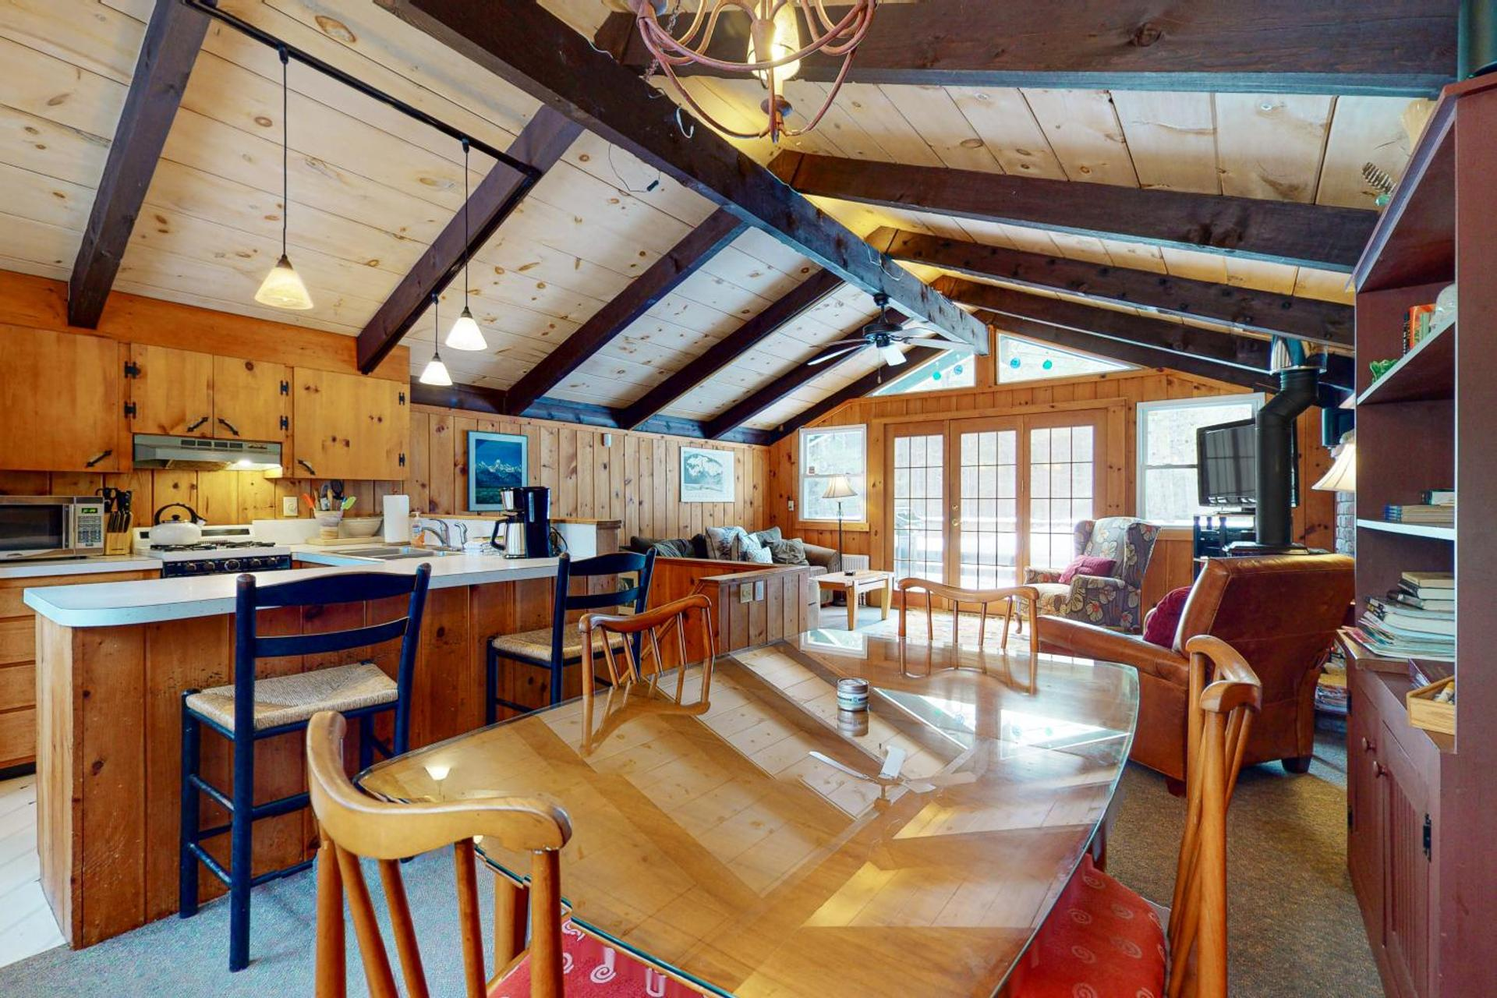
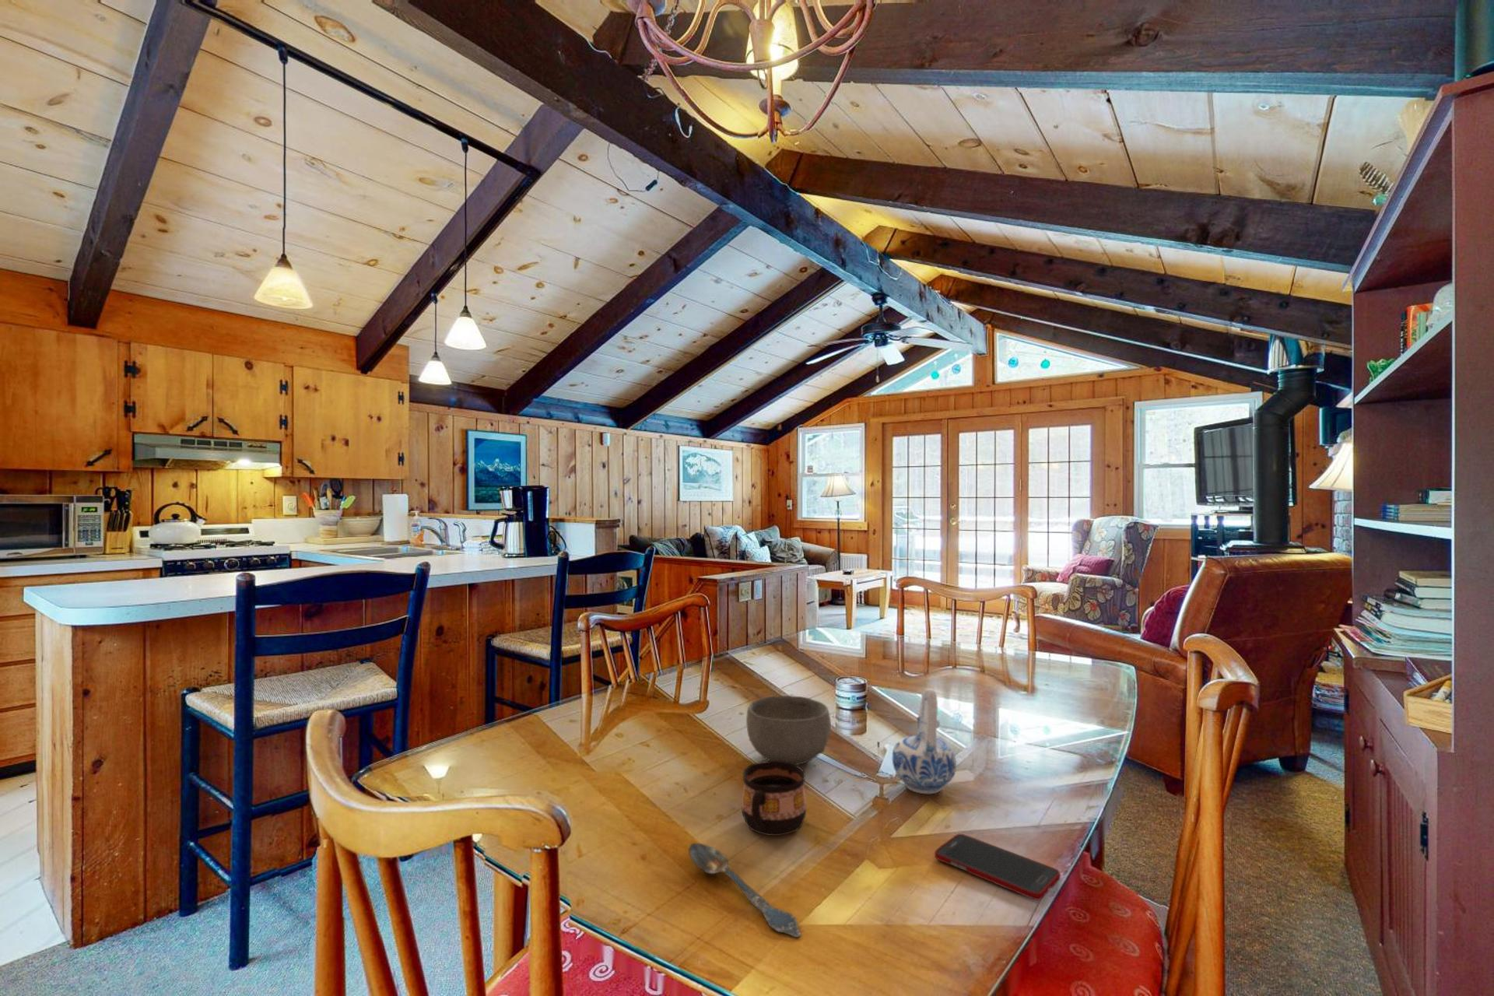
+ ceramic pitcher [892,688,957,795]
+ cup [741,760,807,836]
+ cell phone [934,834,1062,902]
+ spoon [688,843,801,938]
+ bowl [746,695,831,766]
